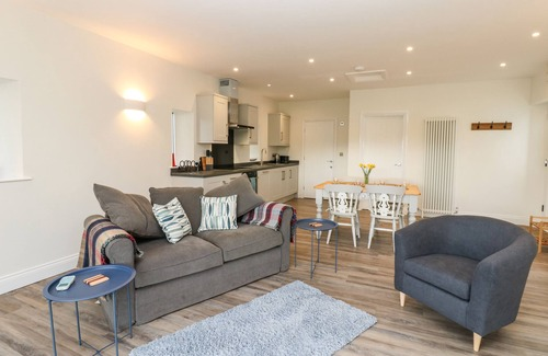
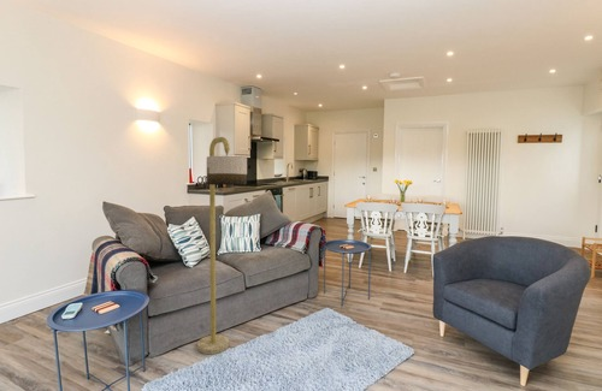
+ floor lamp [196,136,248,355]
